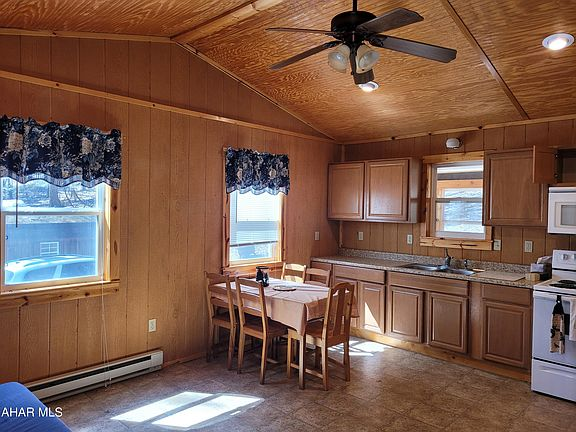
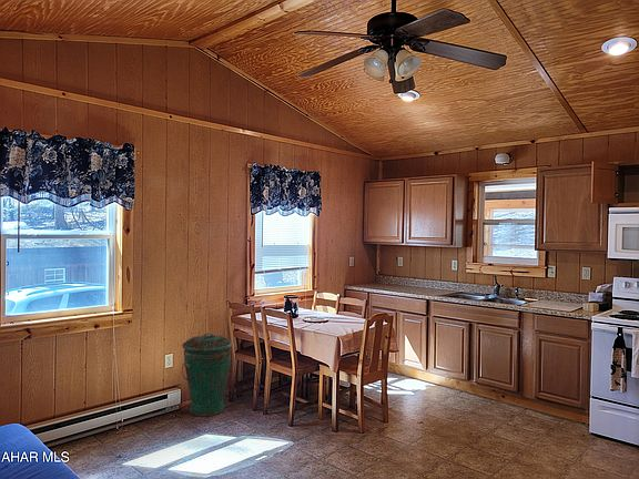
+ trash can [181,332,234,417]
